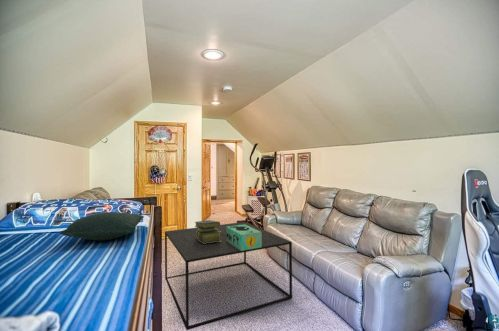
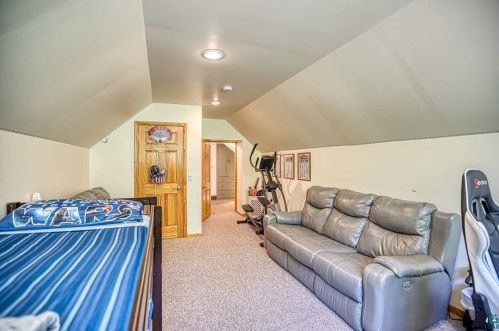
- stack of books [194,219,221,244]
- coffee table [164,221,293,331]
- pillow [59,211,145,241]
- decorative box [226,224,262,251]
